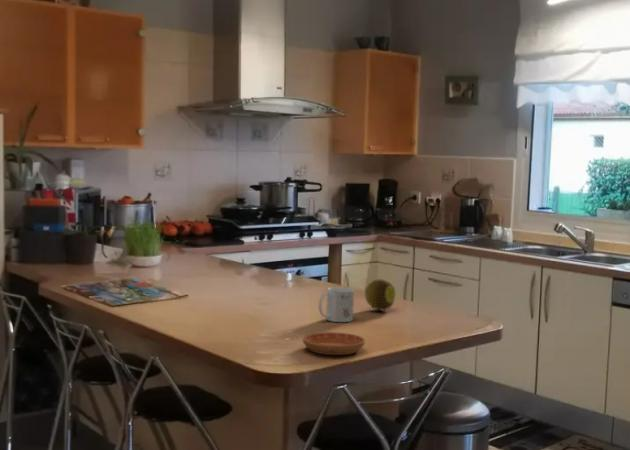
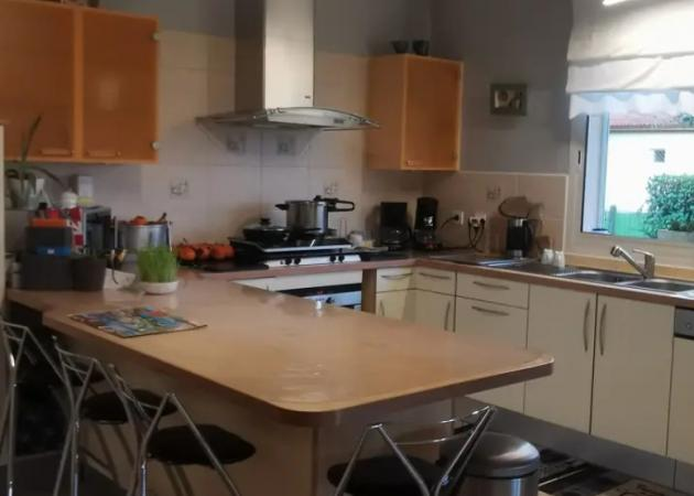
- fruit [364,278,396,311]
- mug [317,286,355,323]
- saucer [302,331,366,356]
